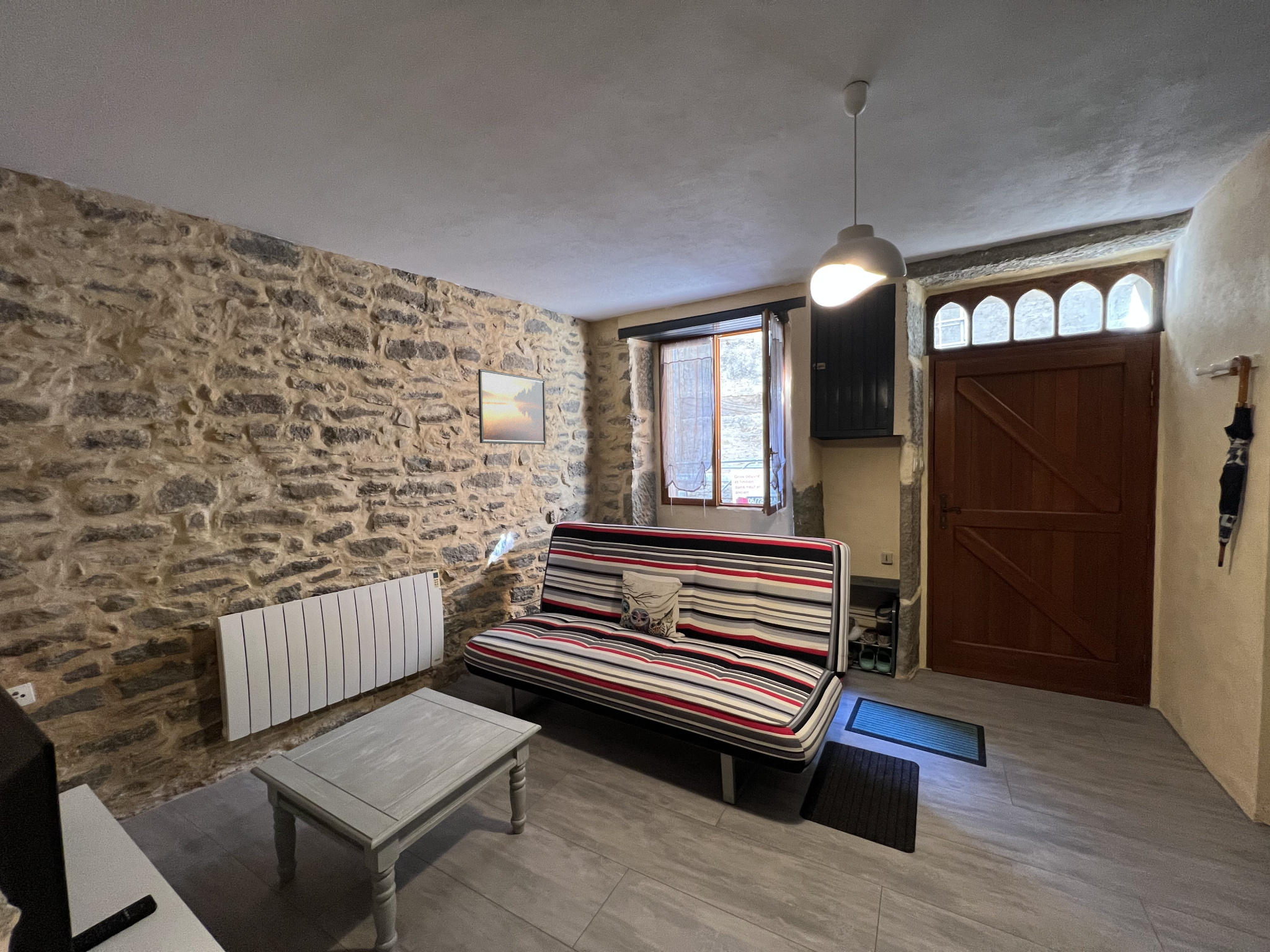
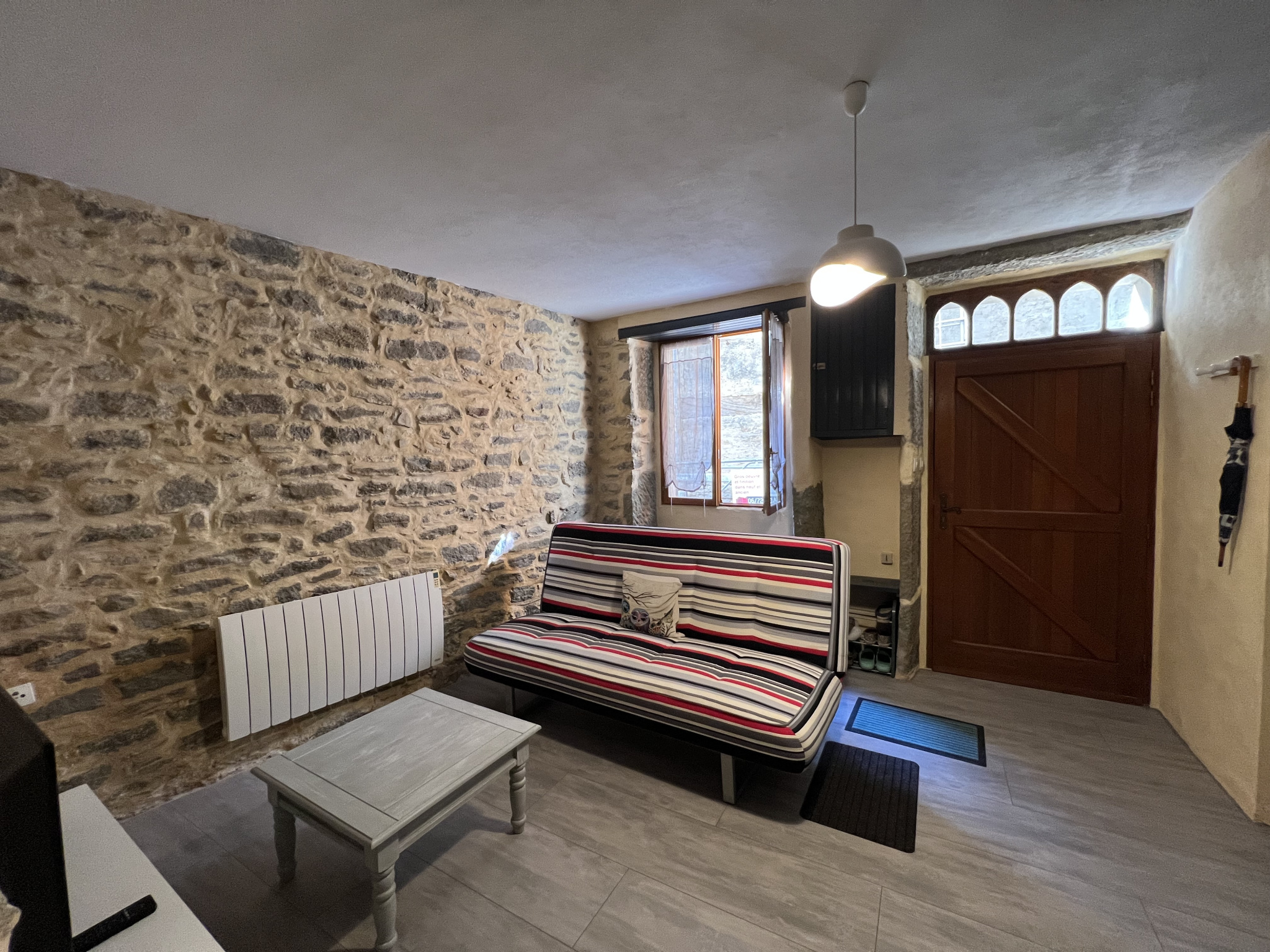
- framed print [477,368,547,445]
